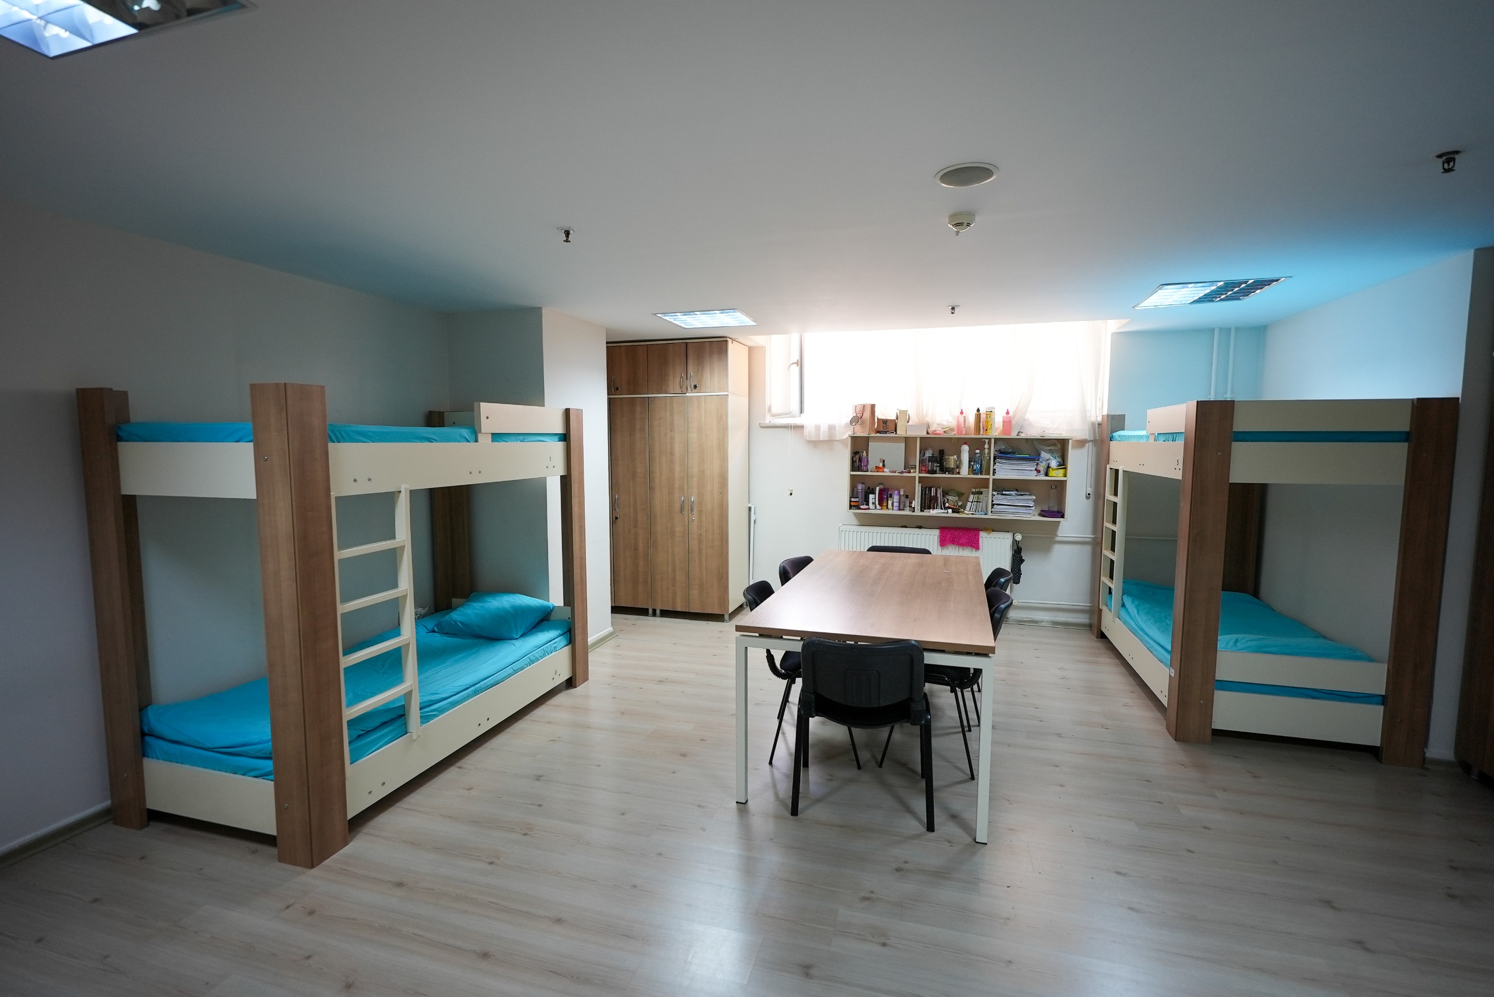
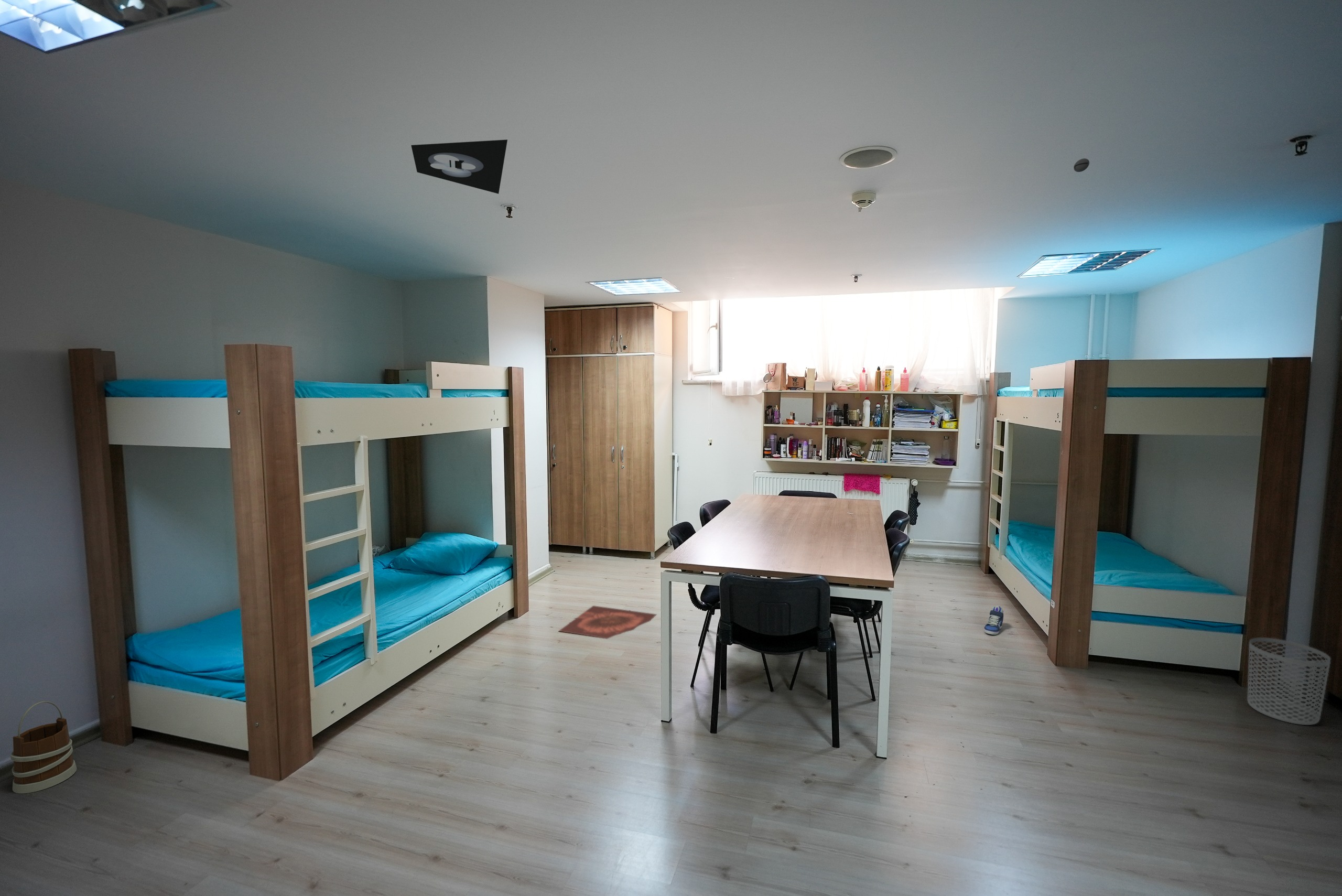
+ rug [558,605,657,639]
+ wooden bucket [10,701,77,794]
+ sneaker [983,605,1004,635]
+ smoke detector [1073,158,1090,172]
+ waste bin [1247,637,1331,726]
+ ceiling light [410,139,508,195]
